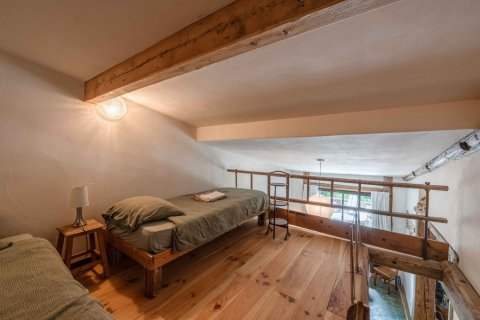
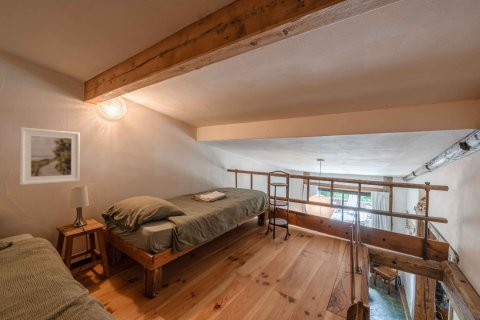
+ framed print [19,126,81,186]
